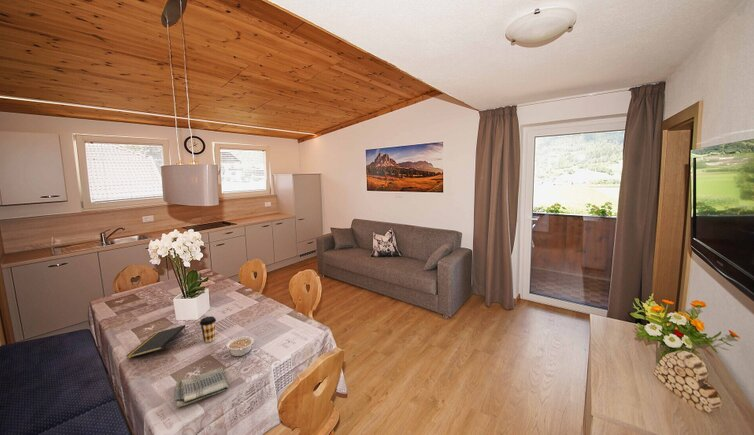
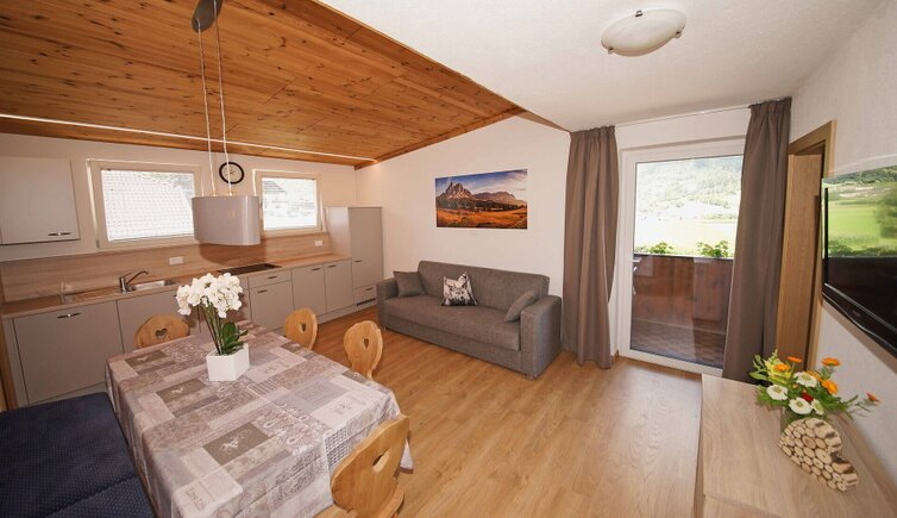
- legume [225,335,255,357]
- dish towel [173,367,230,409]
- coffee cup [199,315,217,343]
- notepad [126,324,187,360]
